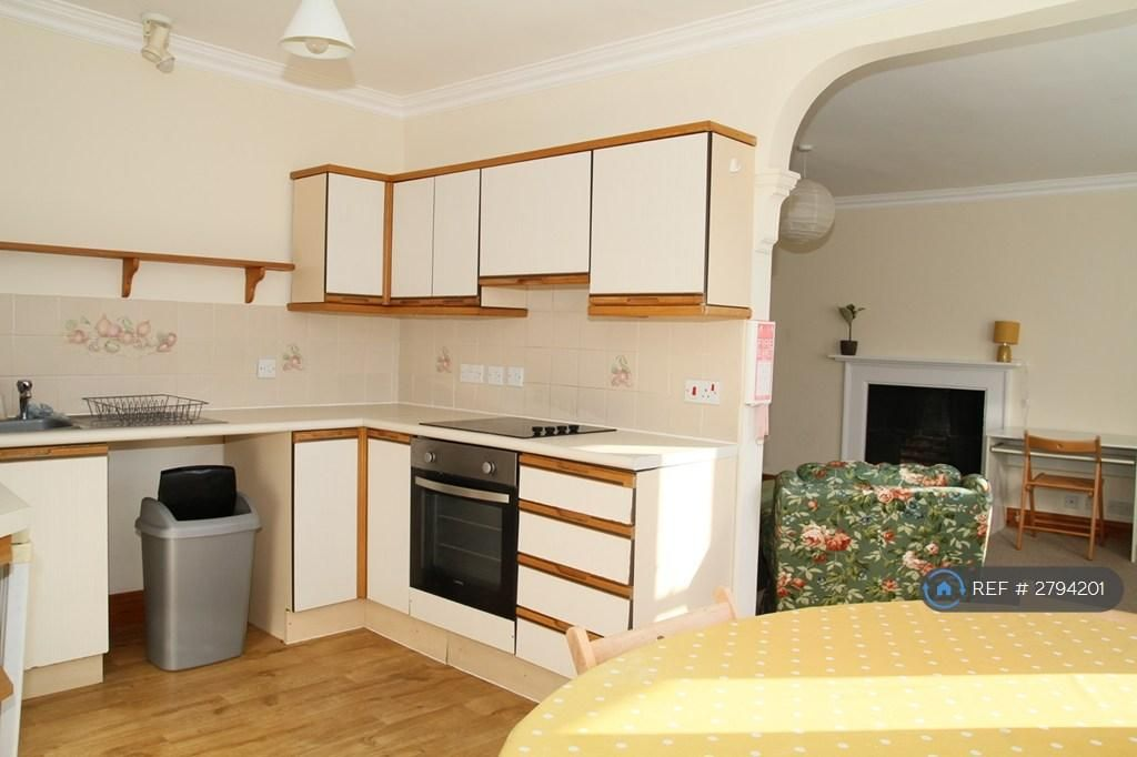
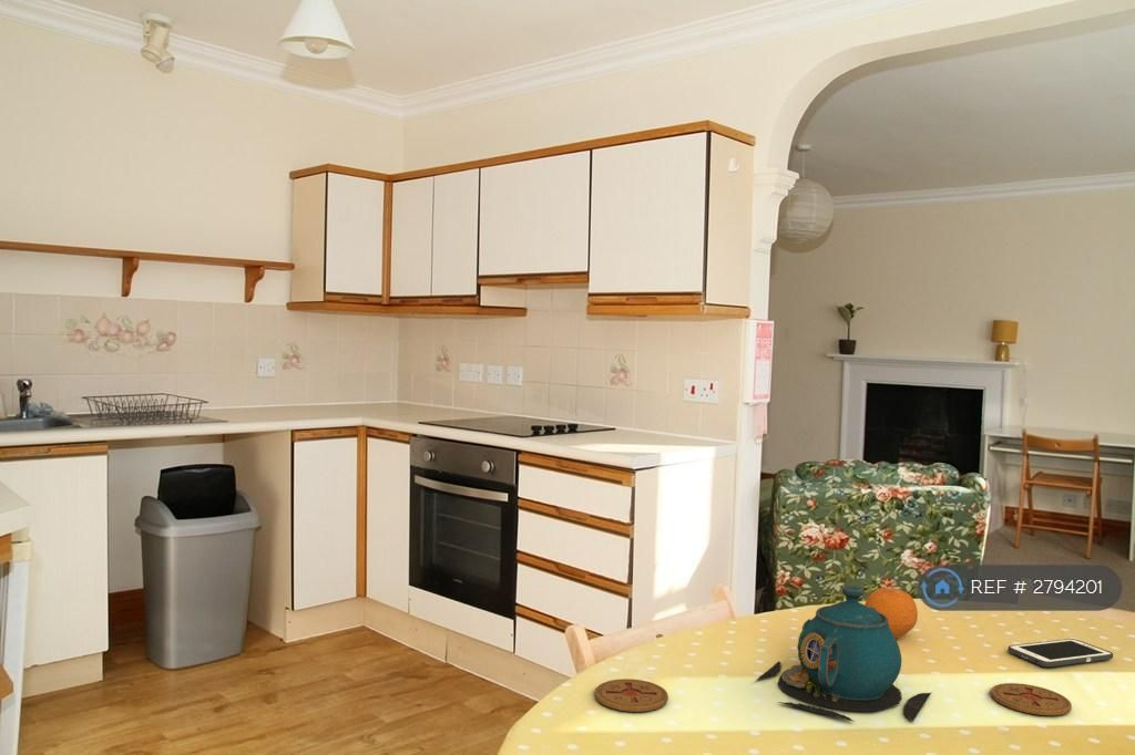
+ fruit [863,587,919,639]
+ coaster [990,682,1073,716]
+ teapot [756,585,932,723]
+ coaster [594,678,669,713]
+ cell phone [1008,638,1114,668]
